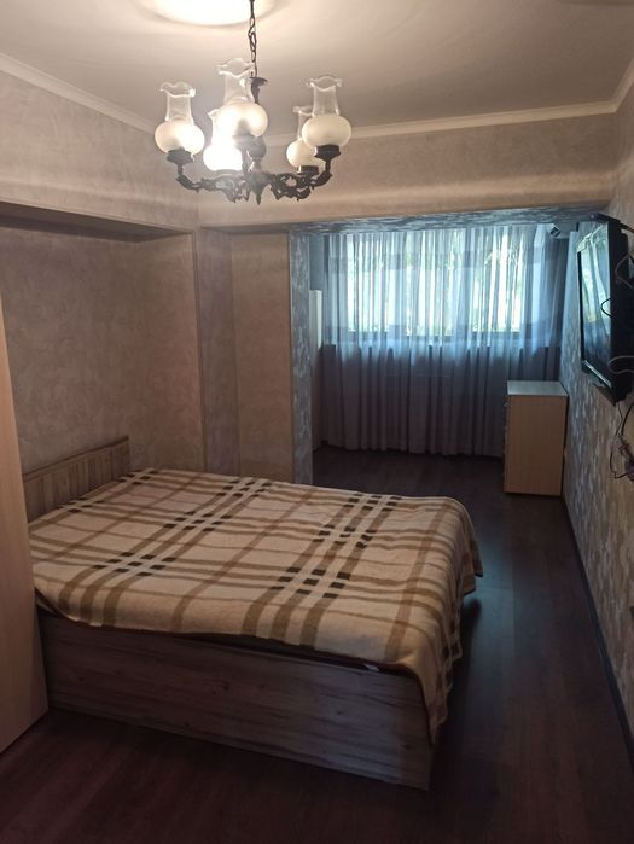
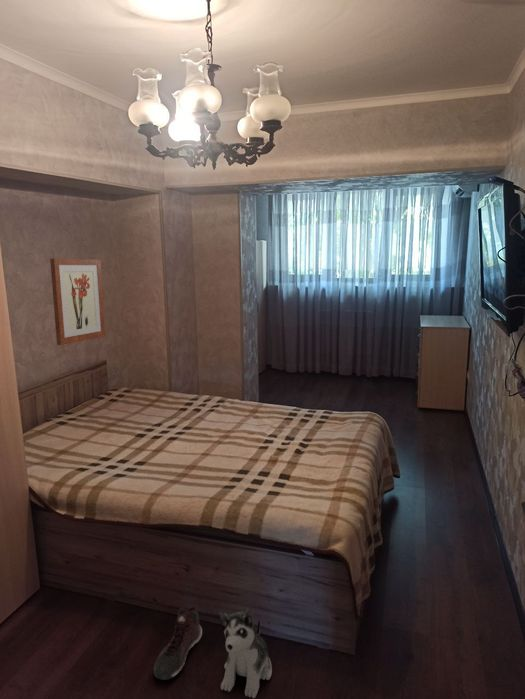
+ sneaker [153,606,203,681]
+ plush toy [218,607,273,699]
+ wall art [49,258,107,346]
